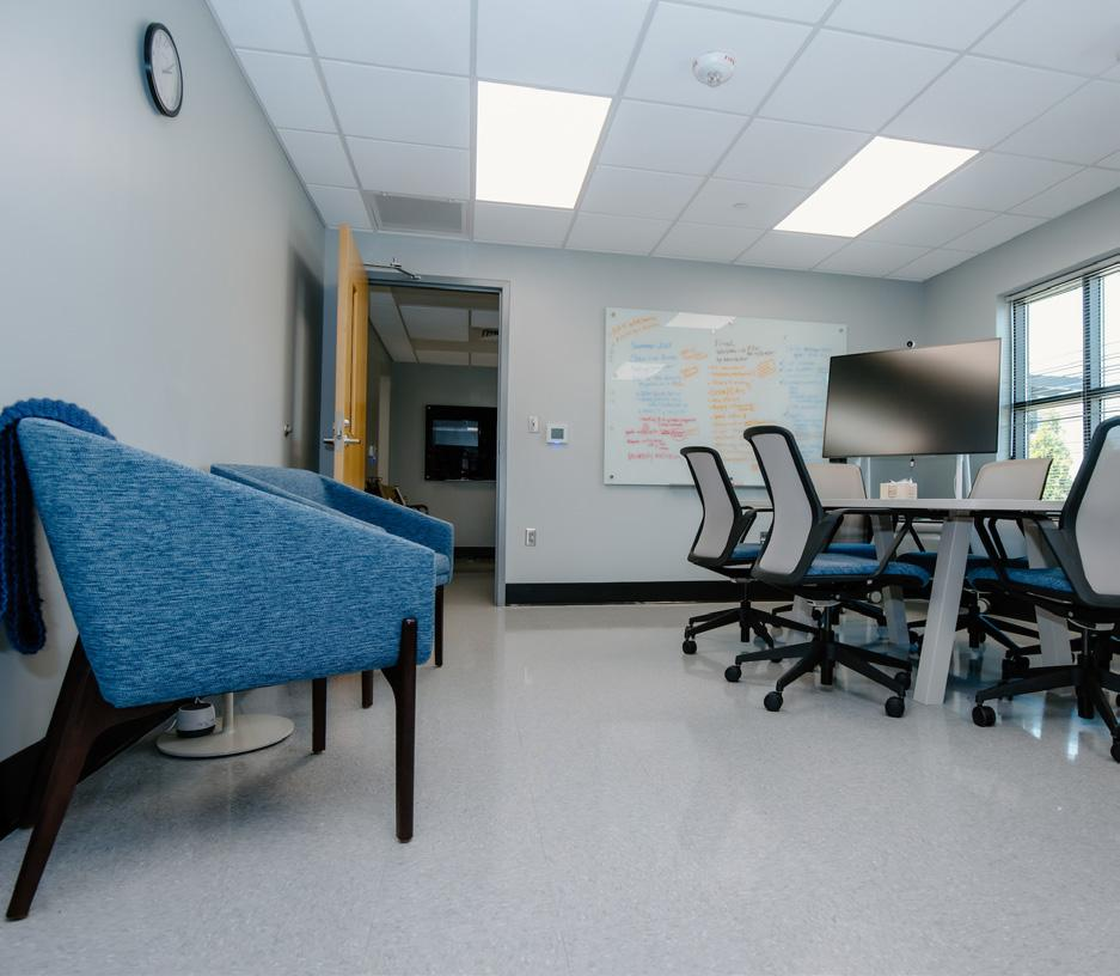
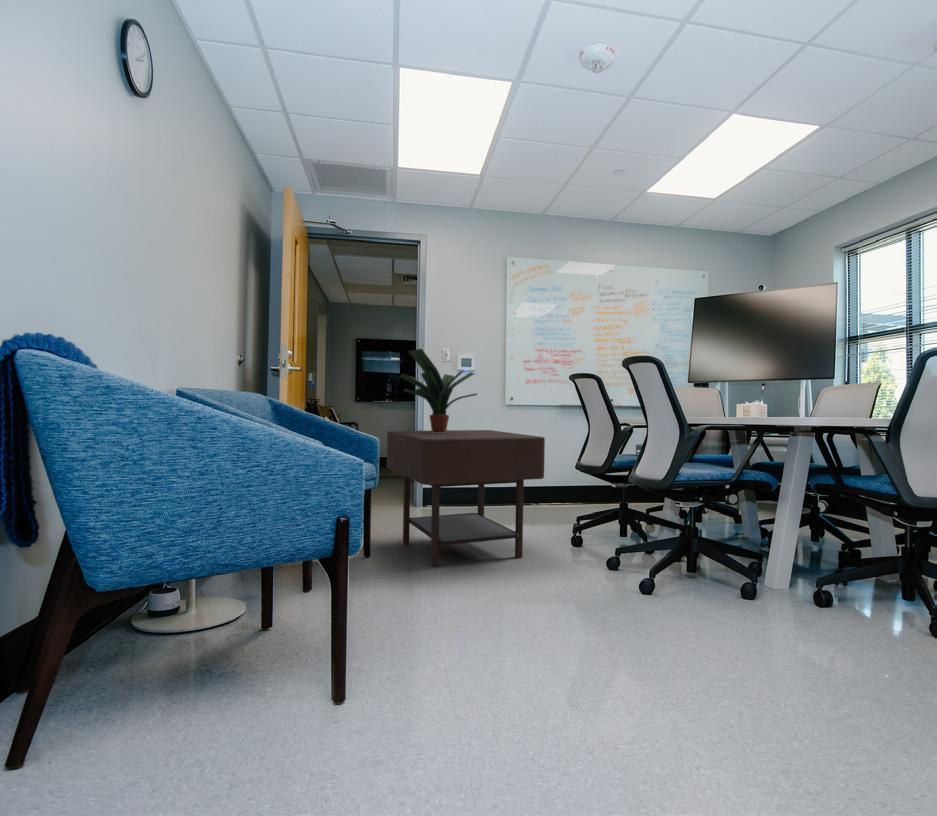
+ side table [386,429,546,568]
+ potted plant [398,348,478,433]
